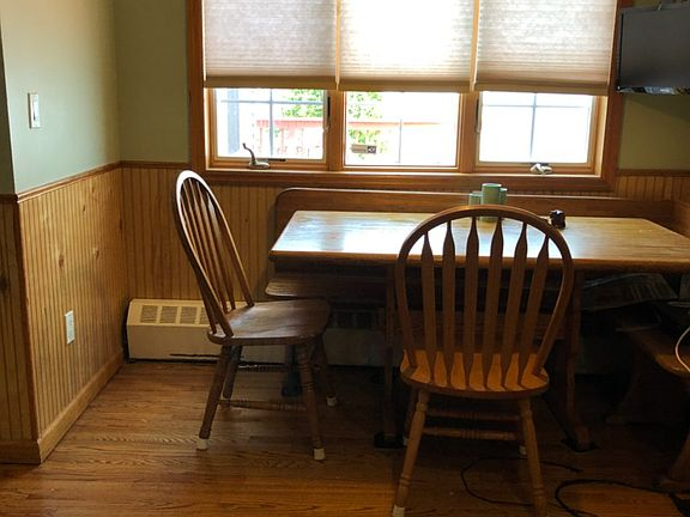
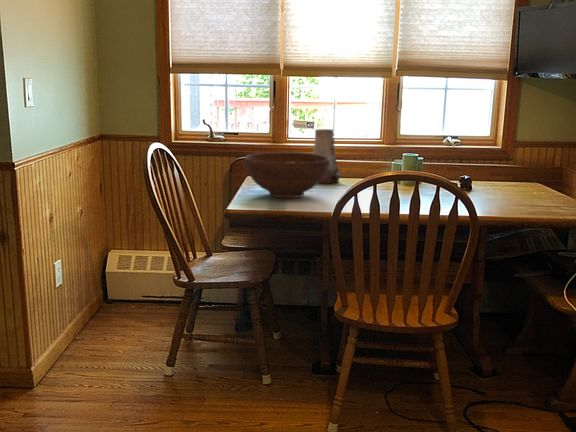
+ vase [312,128,341,184]
+ fruit bowl [243,151,330,199]
